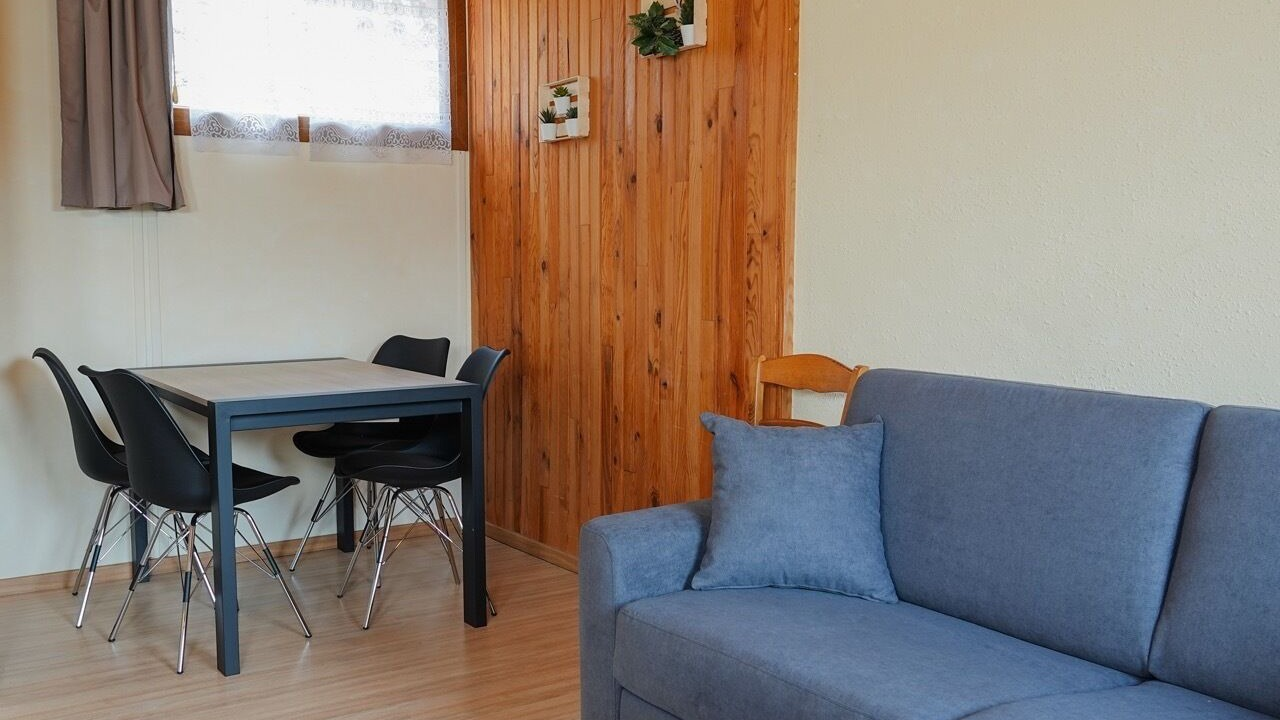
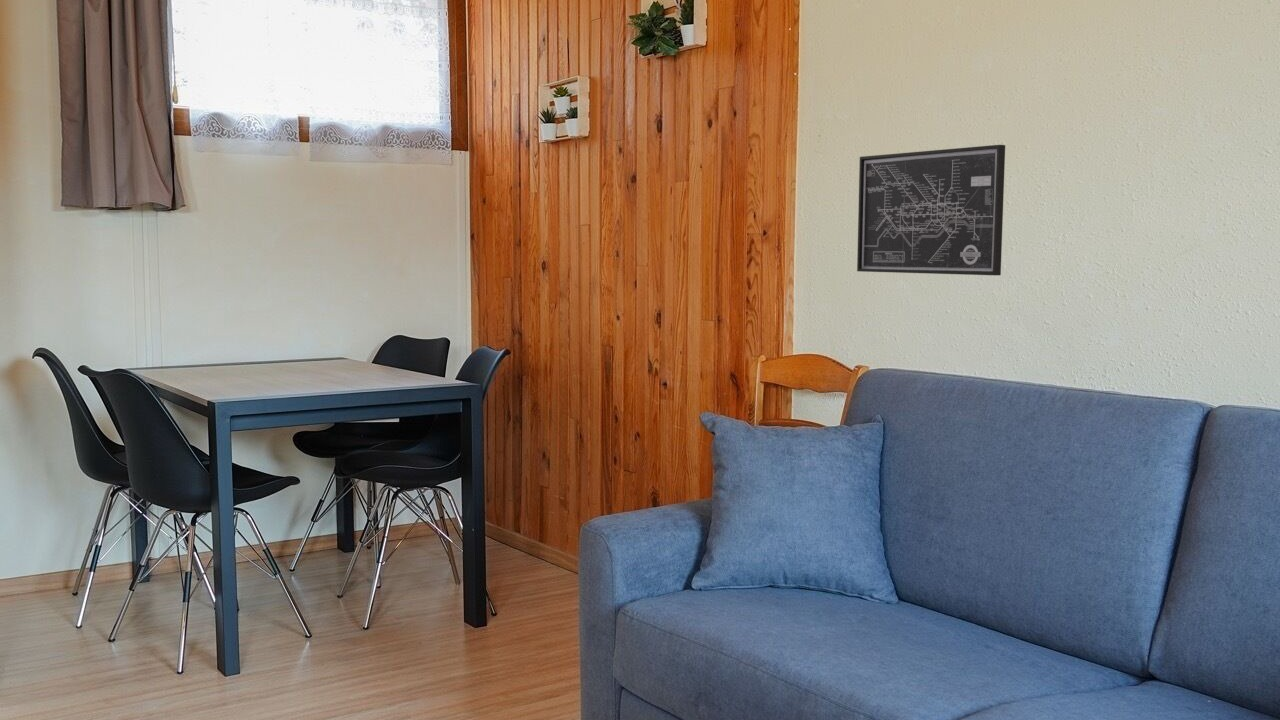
+ wall art [856,144,1006,276]
